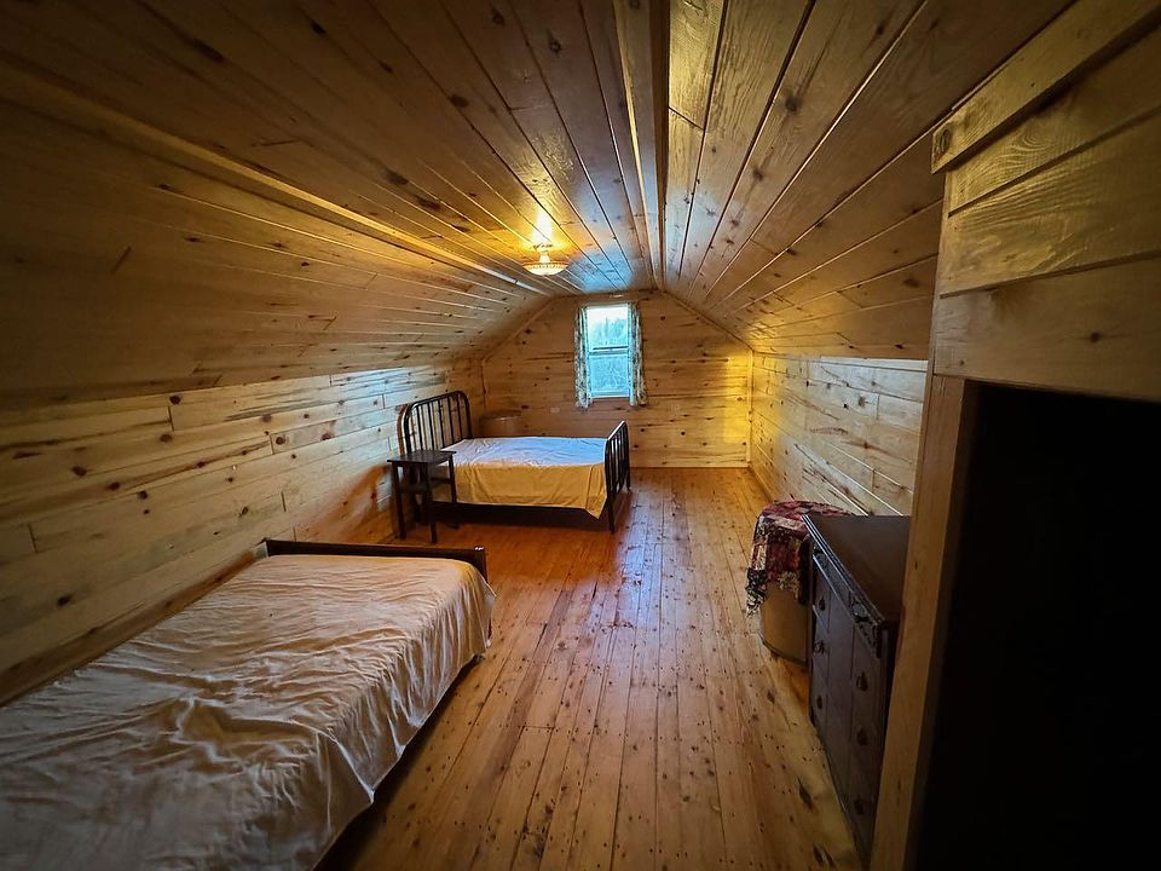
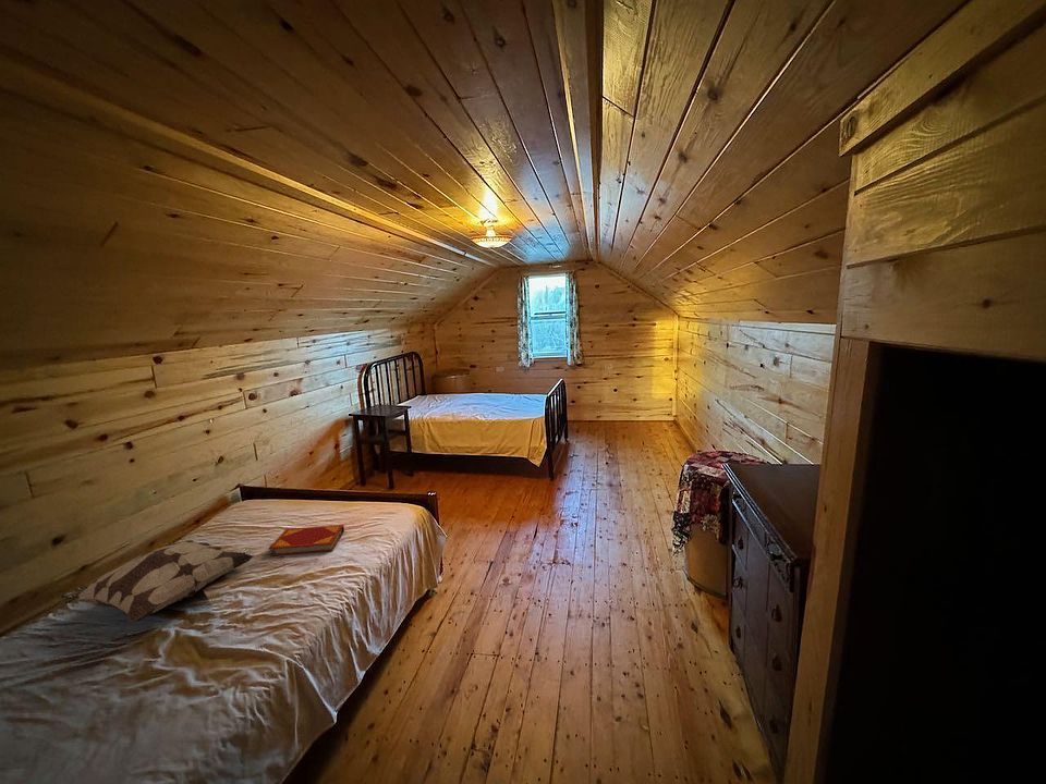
+ hardback book [268,524,345,558]
+ decorative pillow [59,539,255,623]
